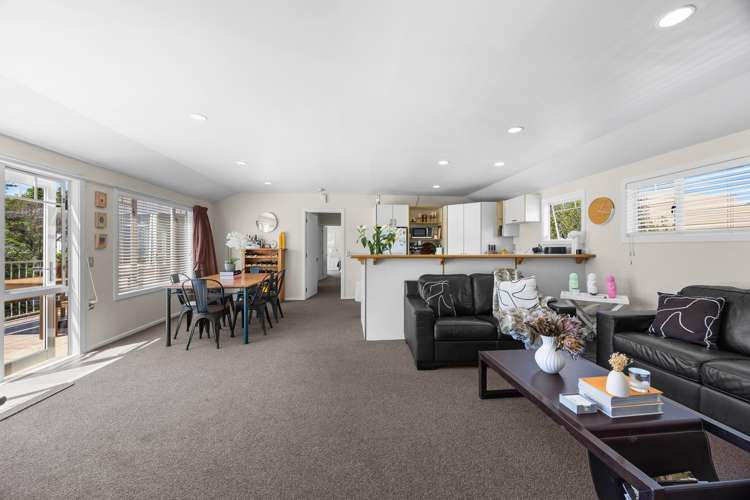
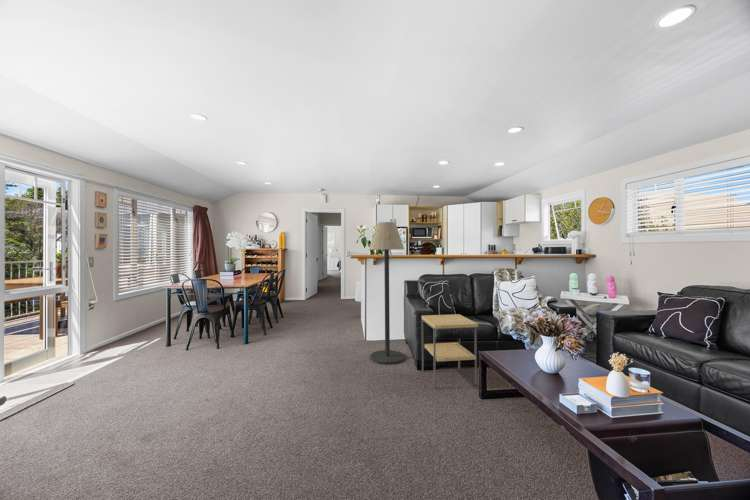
+ floor lamp [368,221,406,365]
+ side table [421,313,479,389]
